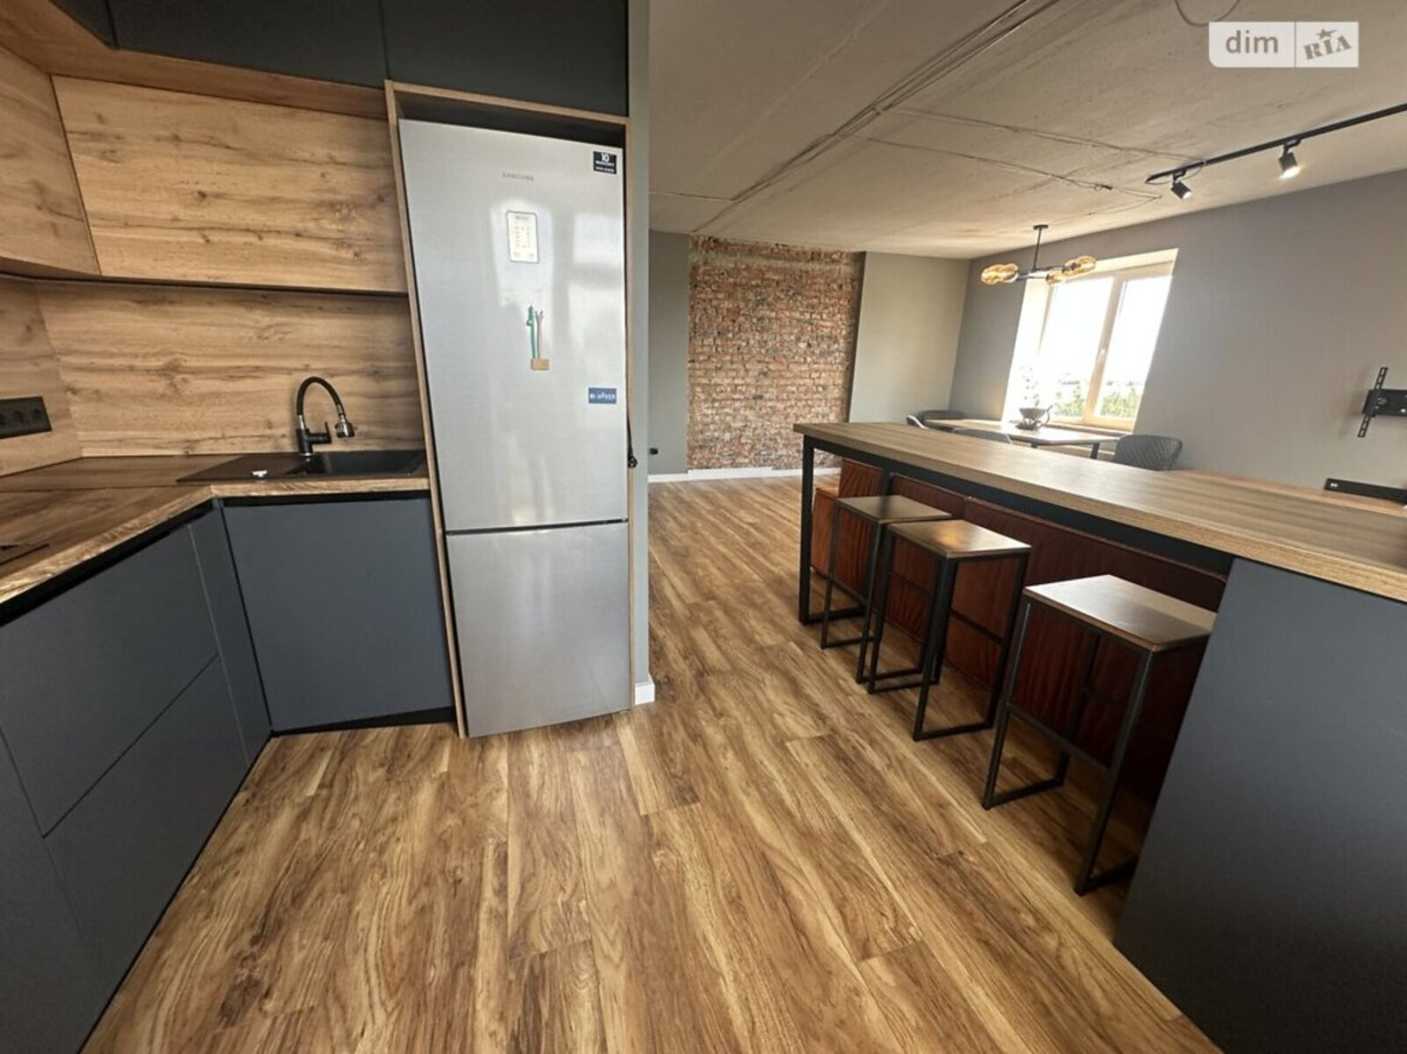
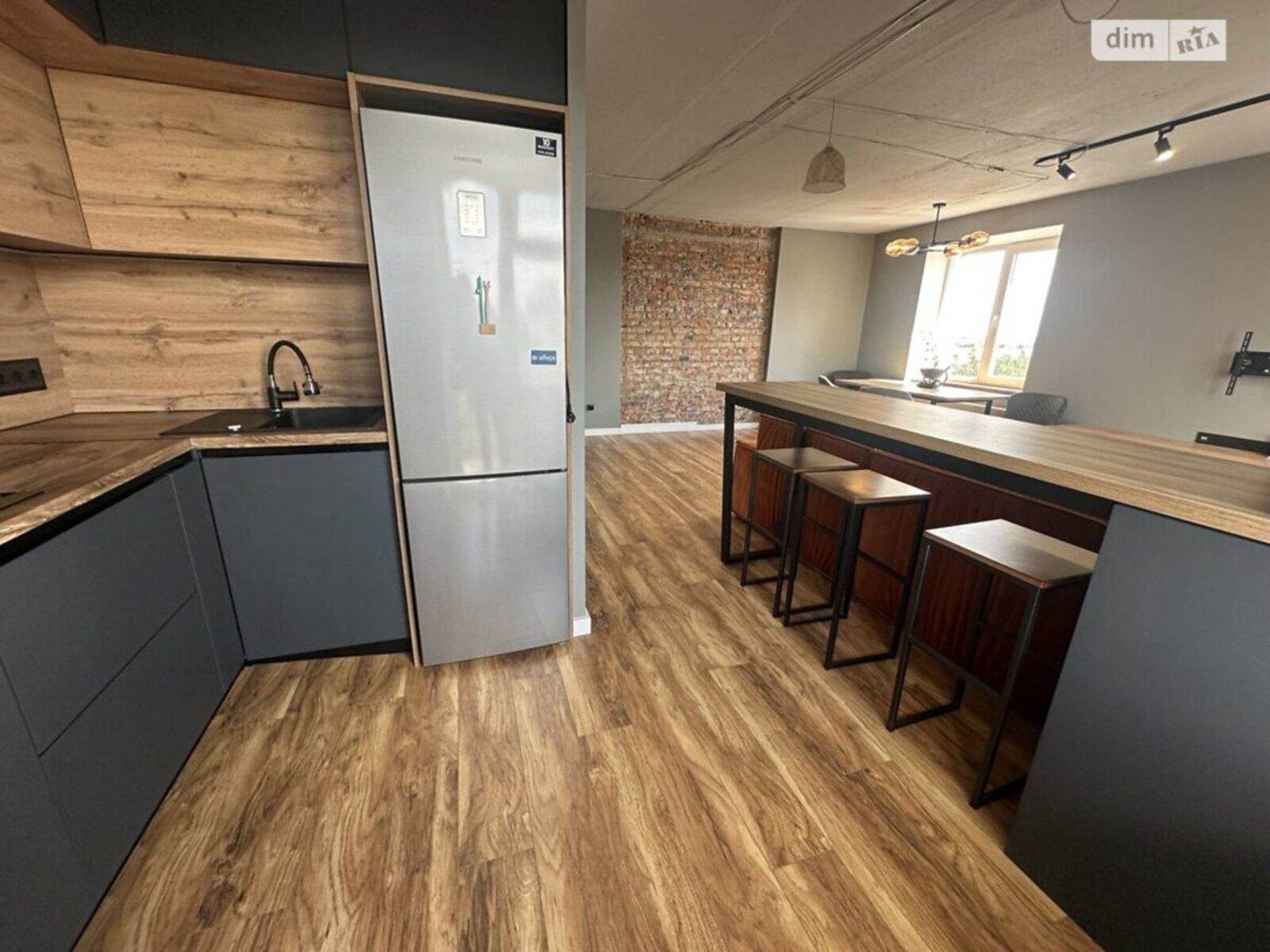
+ pendant lamp [801,97,847,194]
